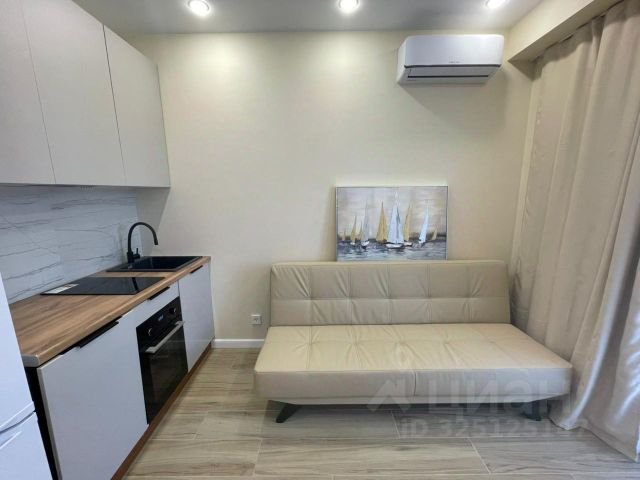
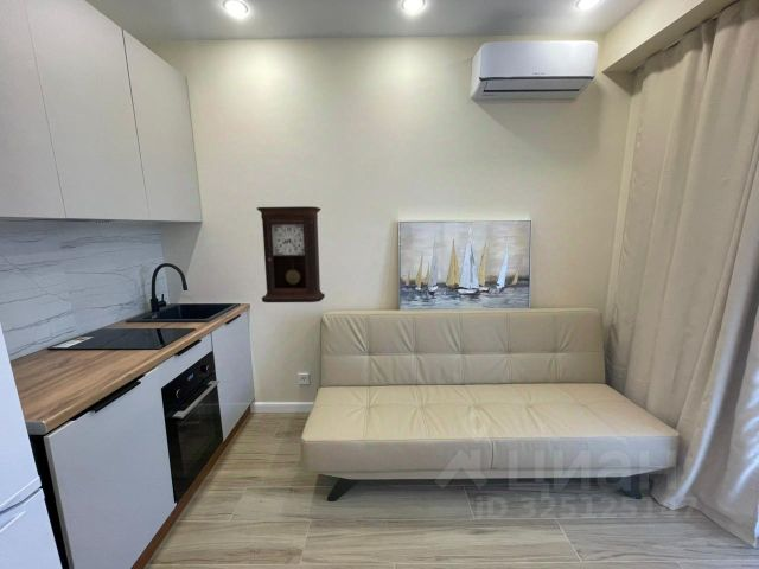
+ pendulum clock [256,205,326,303]
